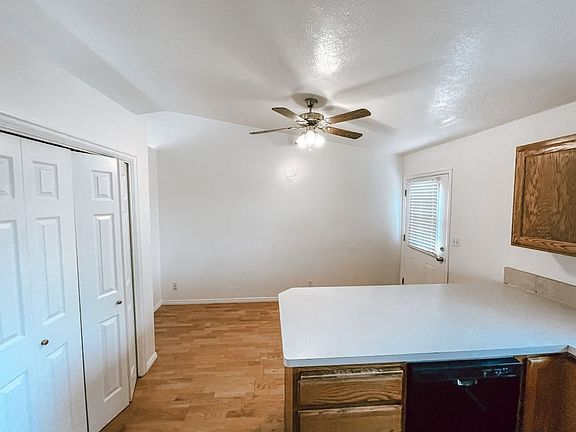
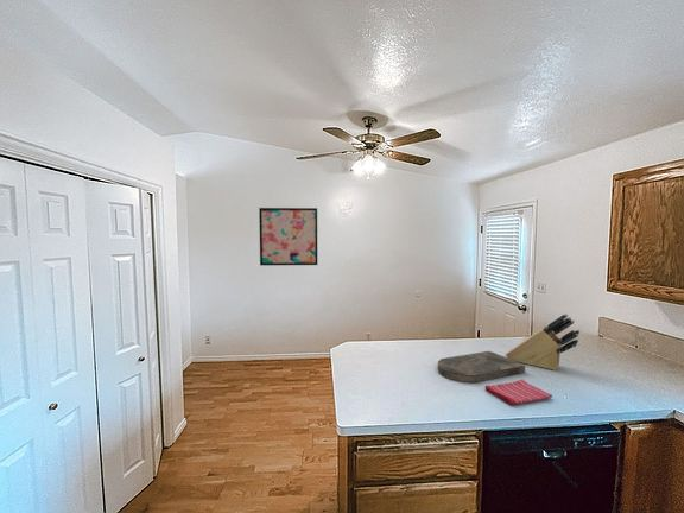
+ knife block [505,312,582,372]
+ wall art [258,207,318,266]
+ dish towel [484,379,553,406]
+ cutting board [437,350,526,384]
